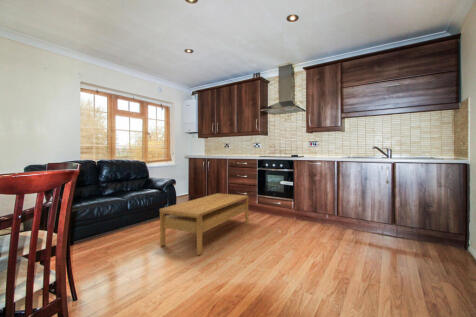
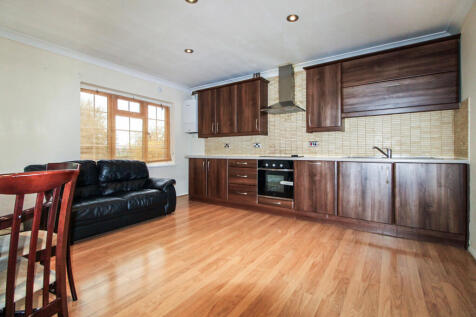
- coffee table [159,192,249,256]
